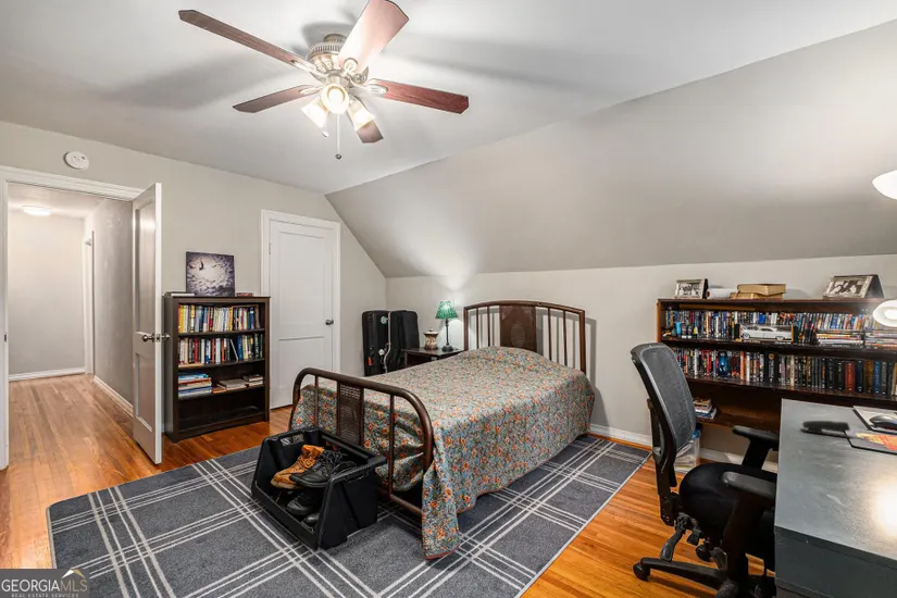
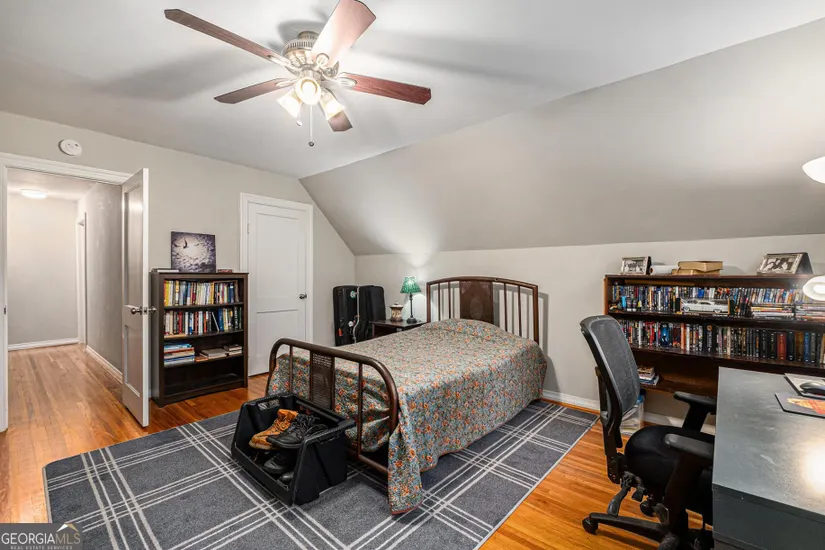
- stapler [799,420,852,439]
